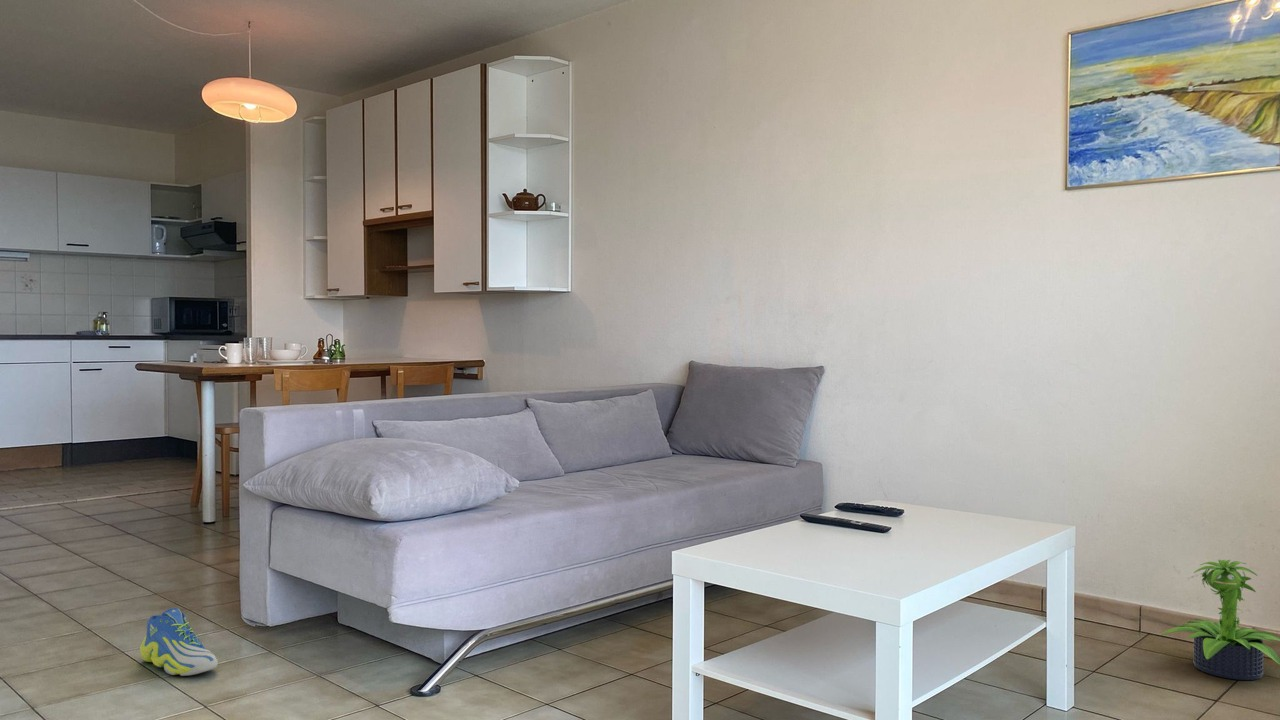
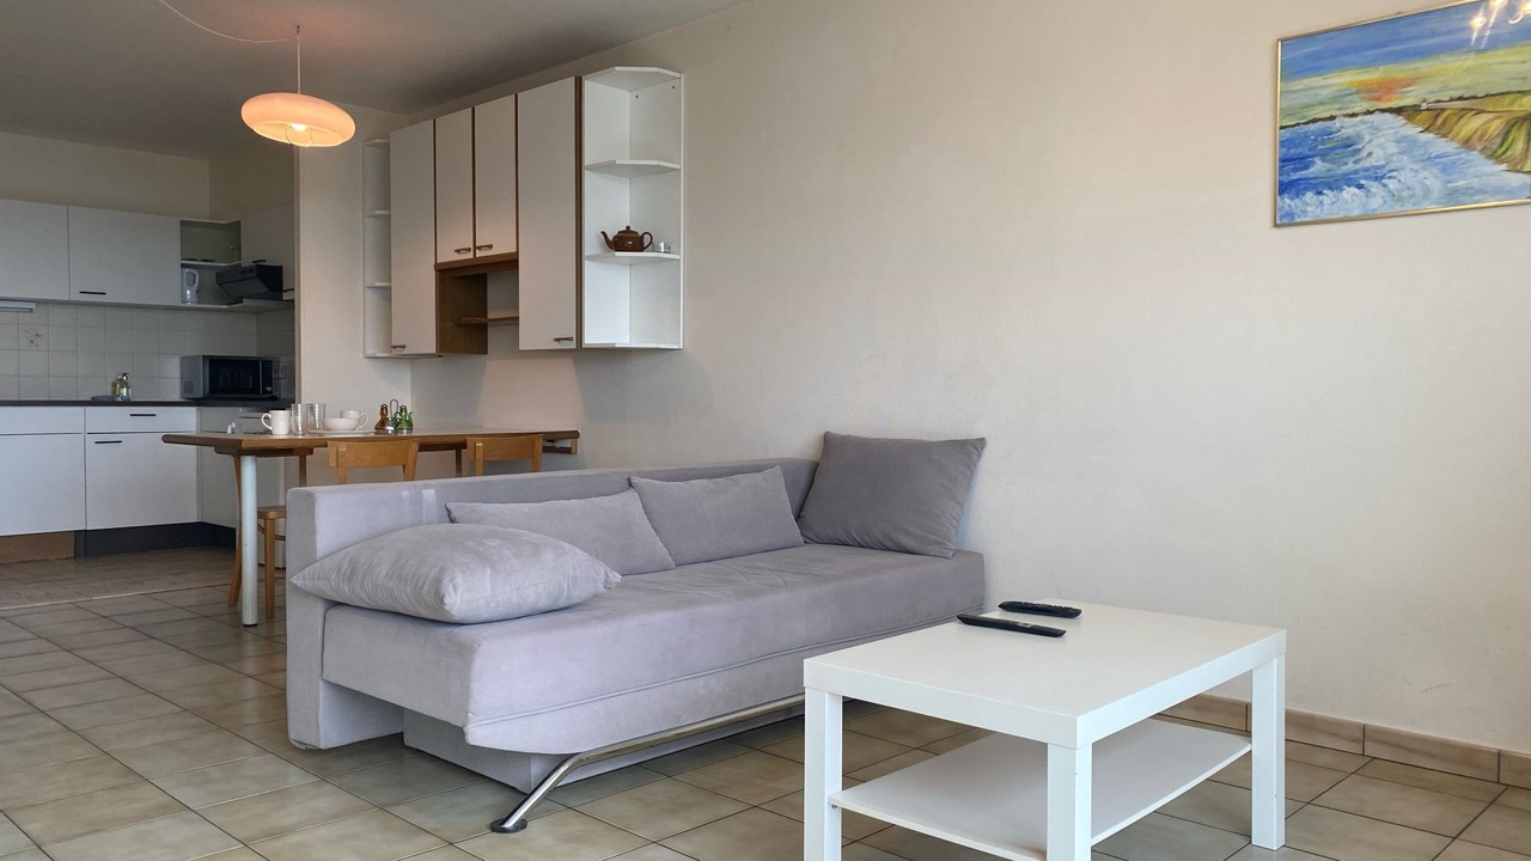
- sneaker [139,607,219,677]
- potted plant [1160,559,1280,681]
